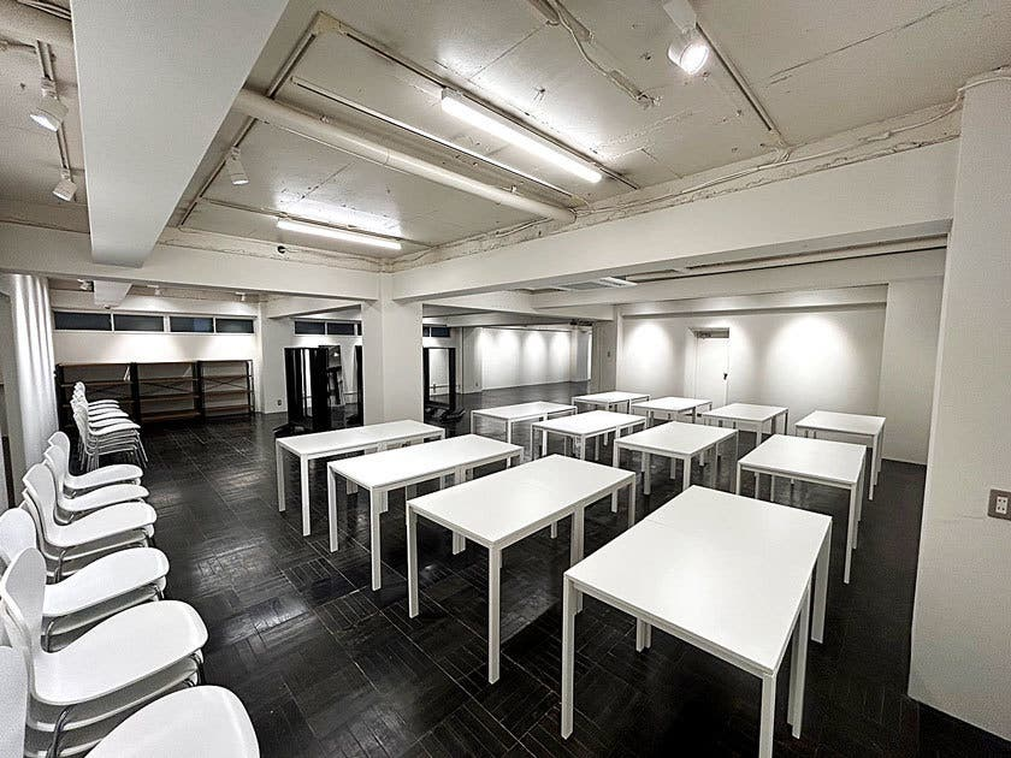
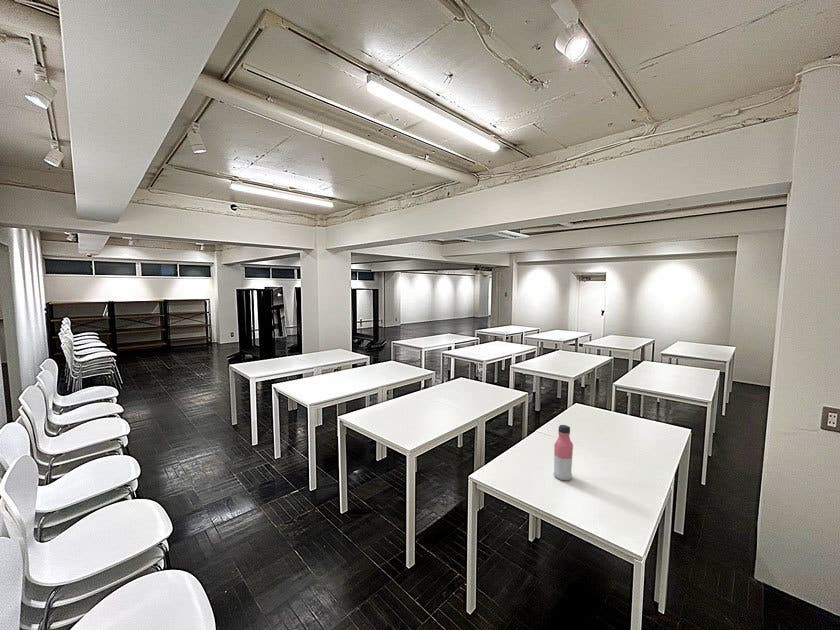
+ water bottle [553,424,574,481]
